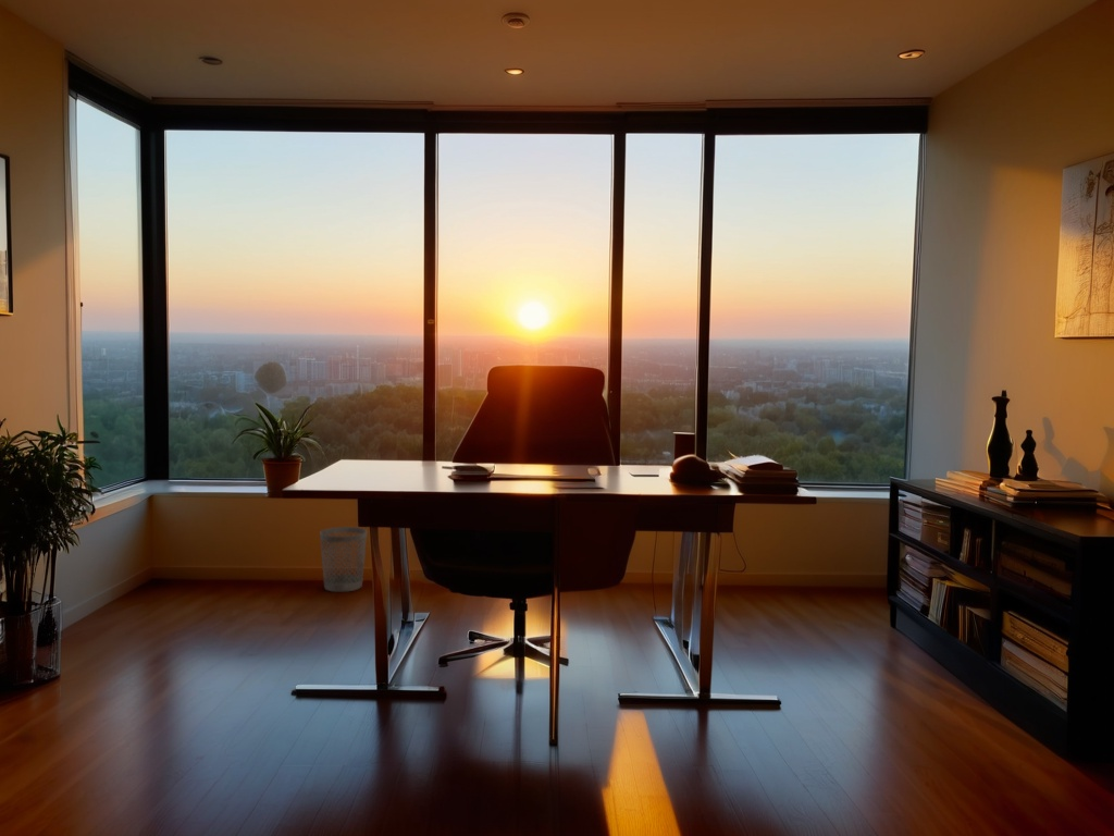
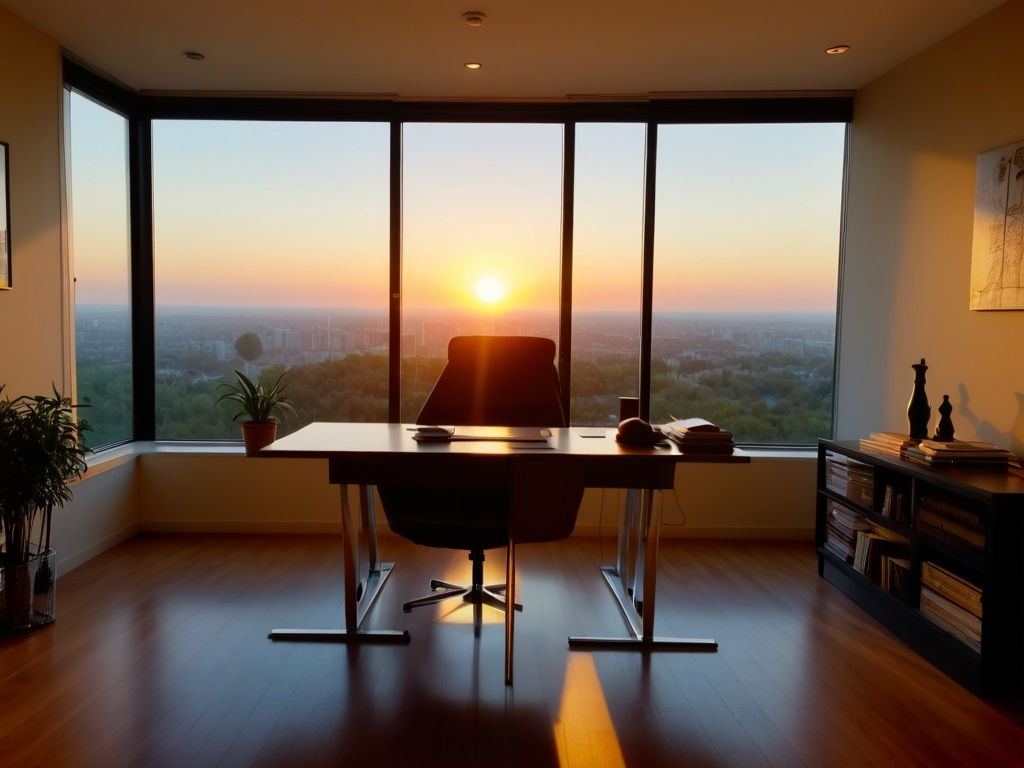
- wastebasket [319,526,368,593]
